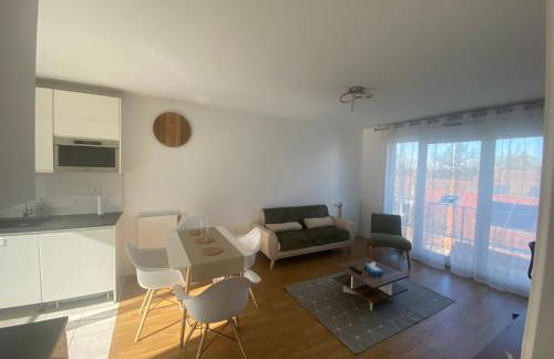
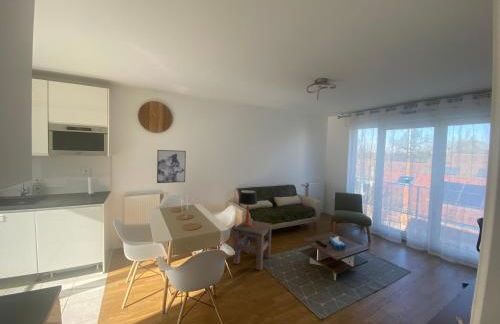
+ wall art [156,149,187,184]
+ table lamp [238,189,258,227]
+ side table [232,219,273,271]
